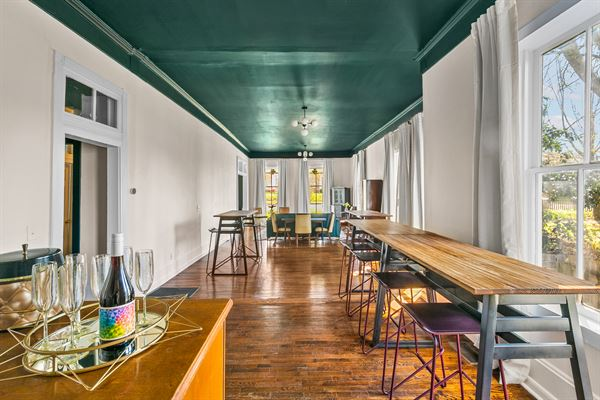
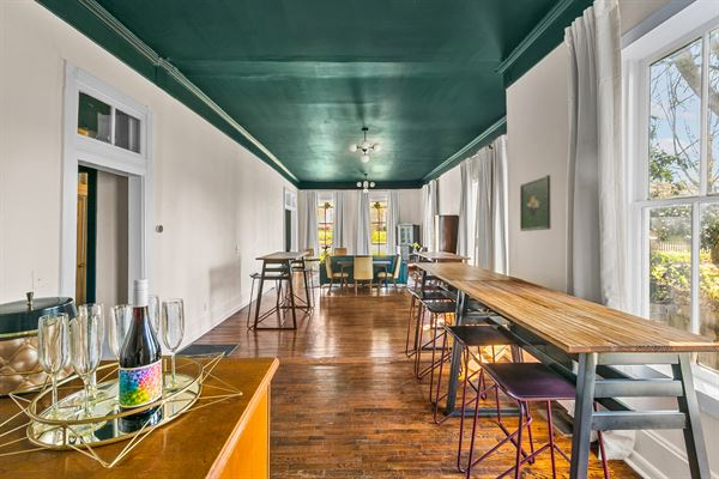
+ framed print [519,174,552,232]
